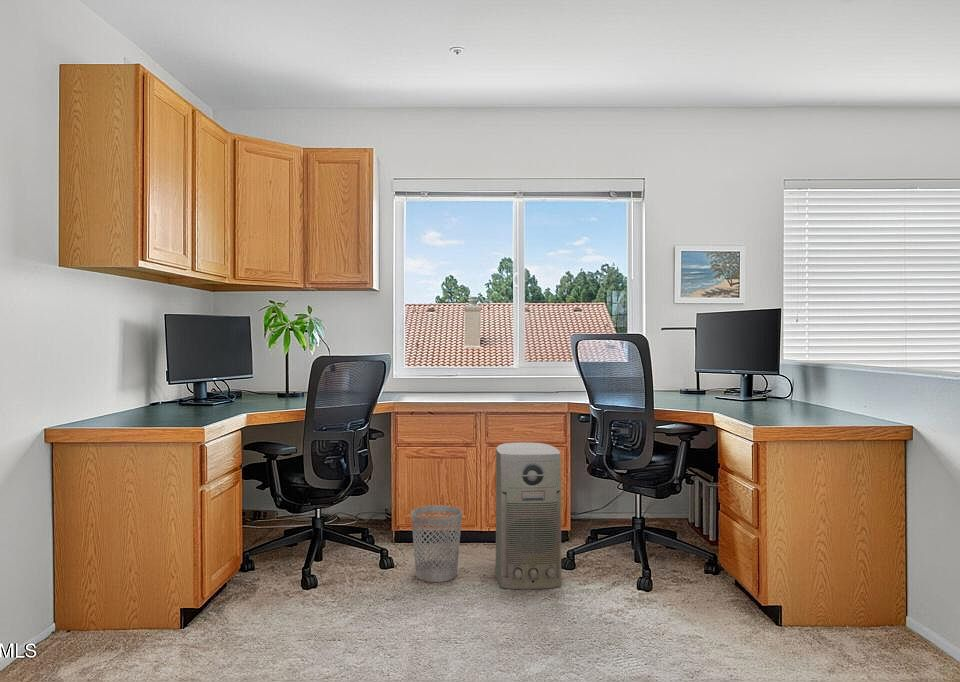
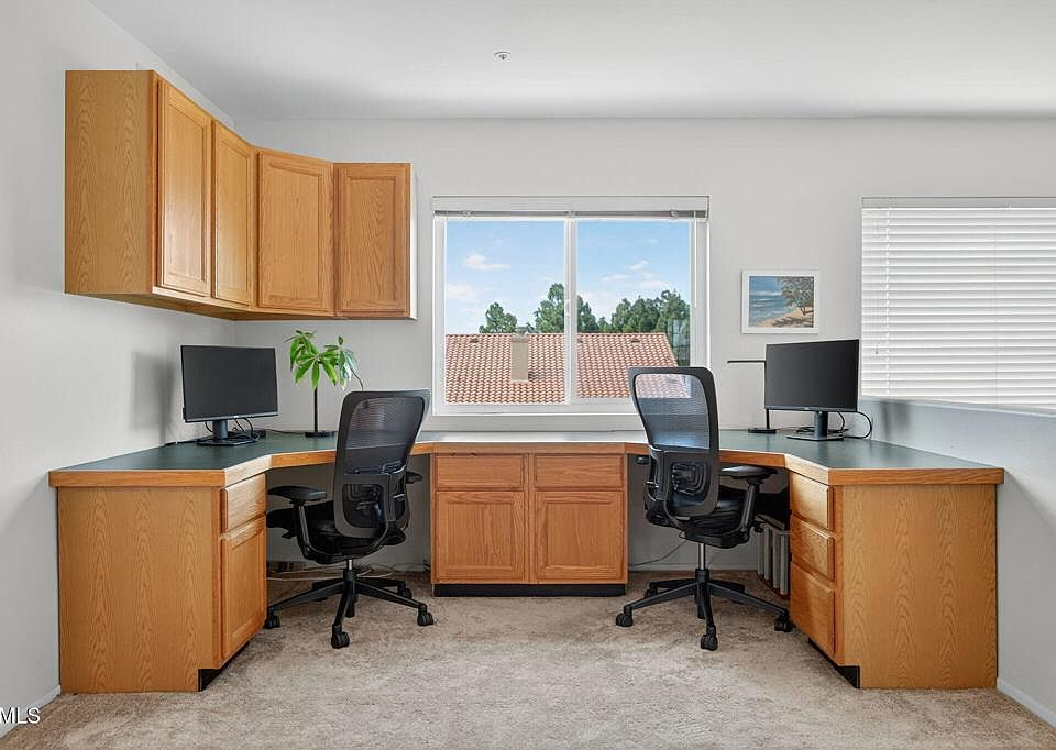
- wastebasket [410,504,463,583]
- air purifier [495,441,562,590]
